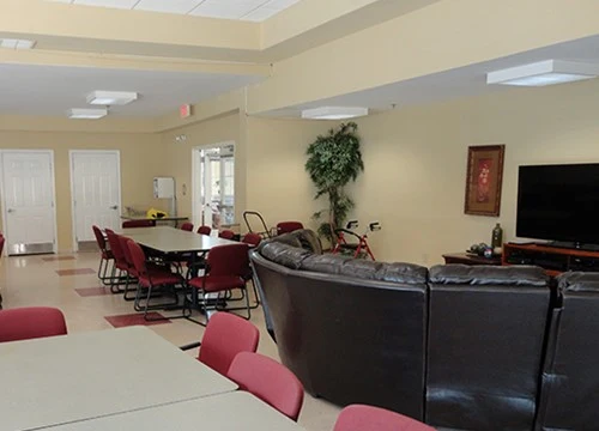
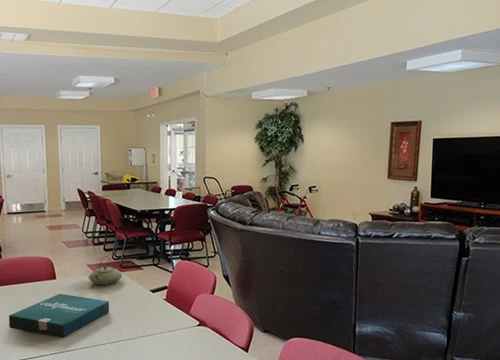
+ pizza box [8,293,110,339]
+ teapot [87,255,123,286]
